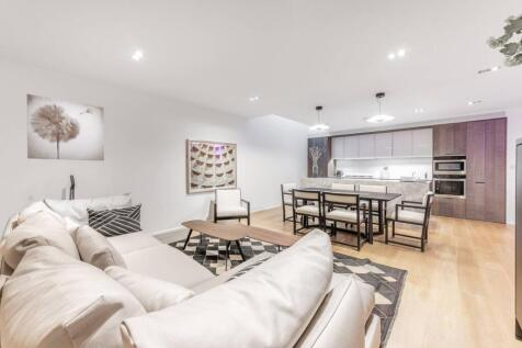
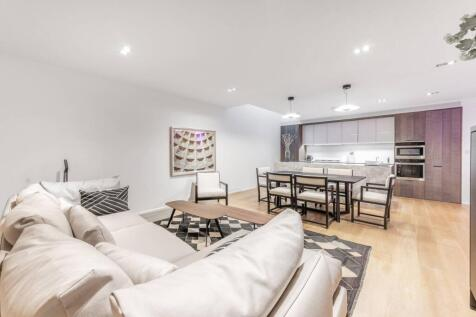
- wall art [25,93,105,161]
